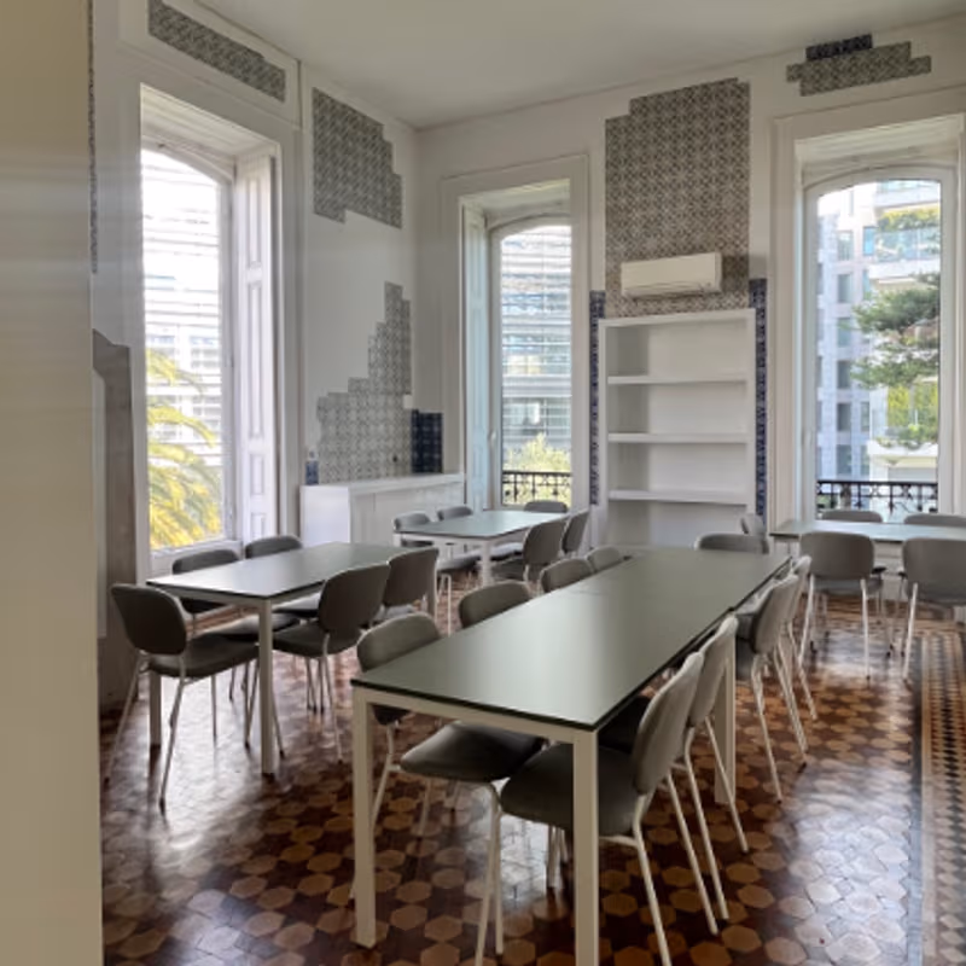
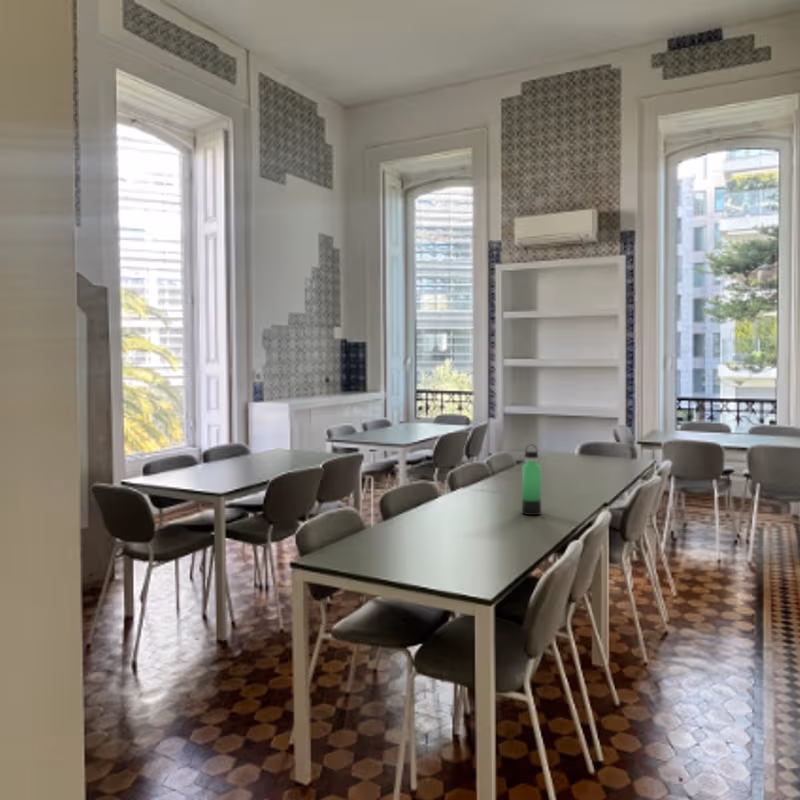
+ thermos bottle [521,443,542,516]
